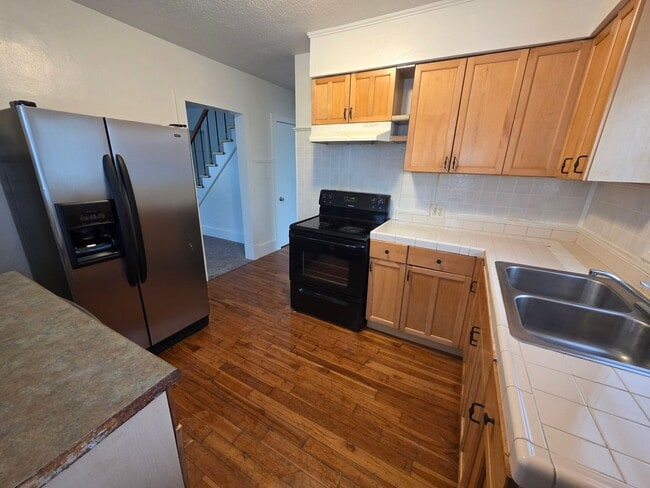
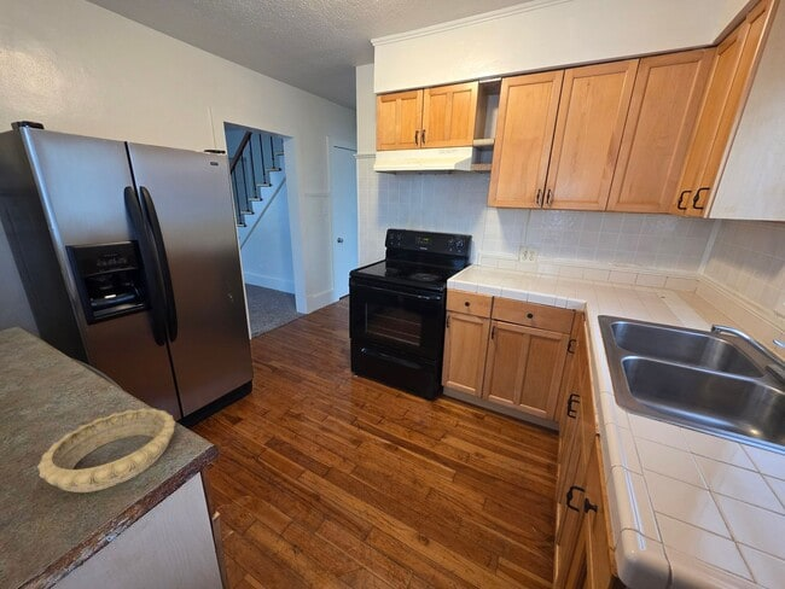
+ decorative bowl [36,407,176,494]
